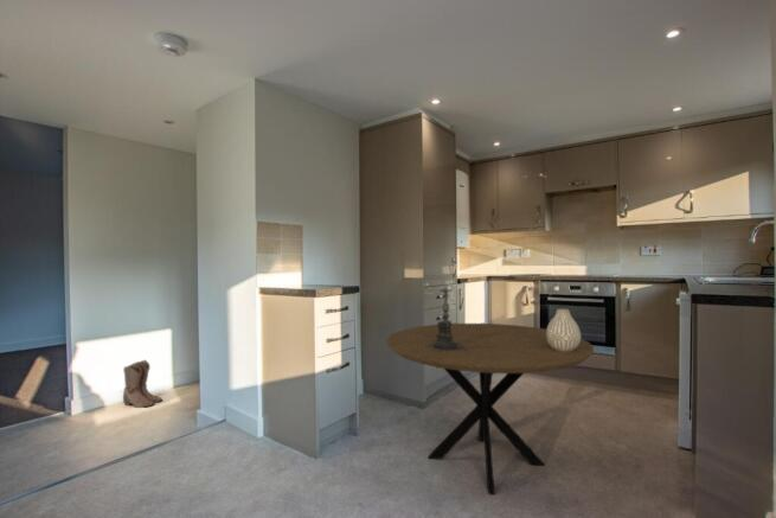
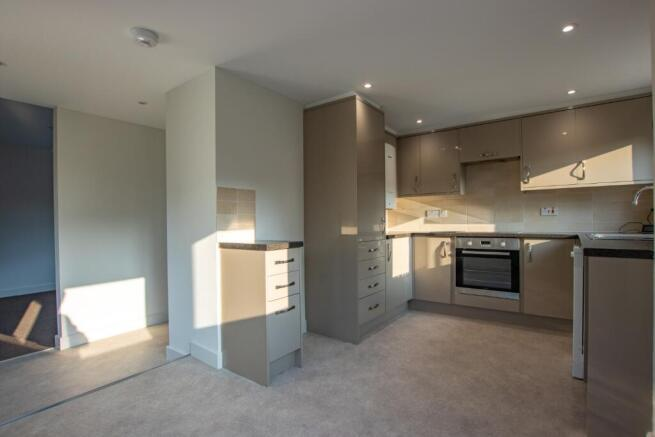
- vase [546,308,582,352]
- boots [122,359,163,409]
- dining table [386,322,595,497]
- candle holder [425,287,467,352]
